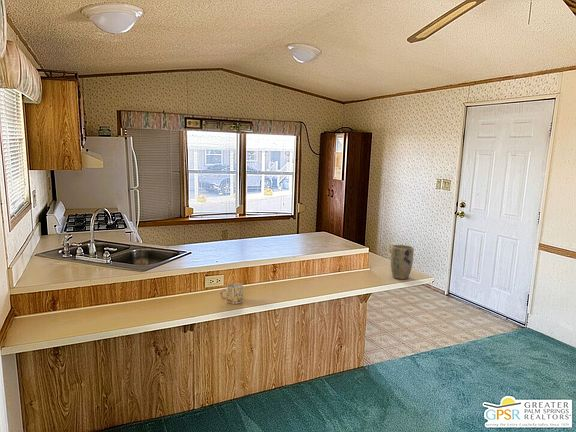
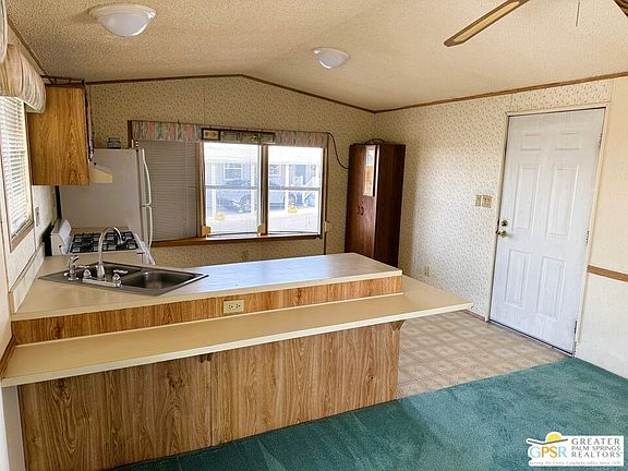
- plant pot [390,244,415,280]
- mug [219,282,244,305]
